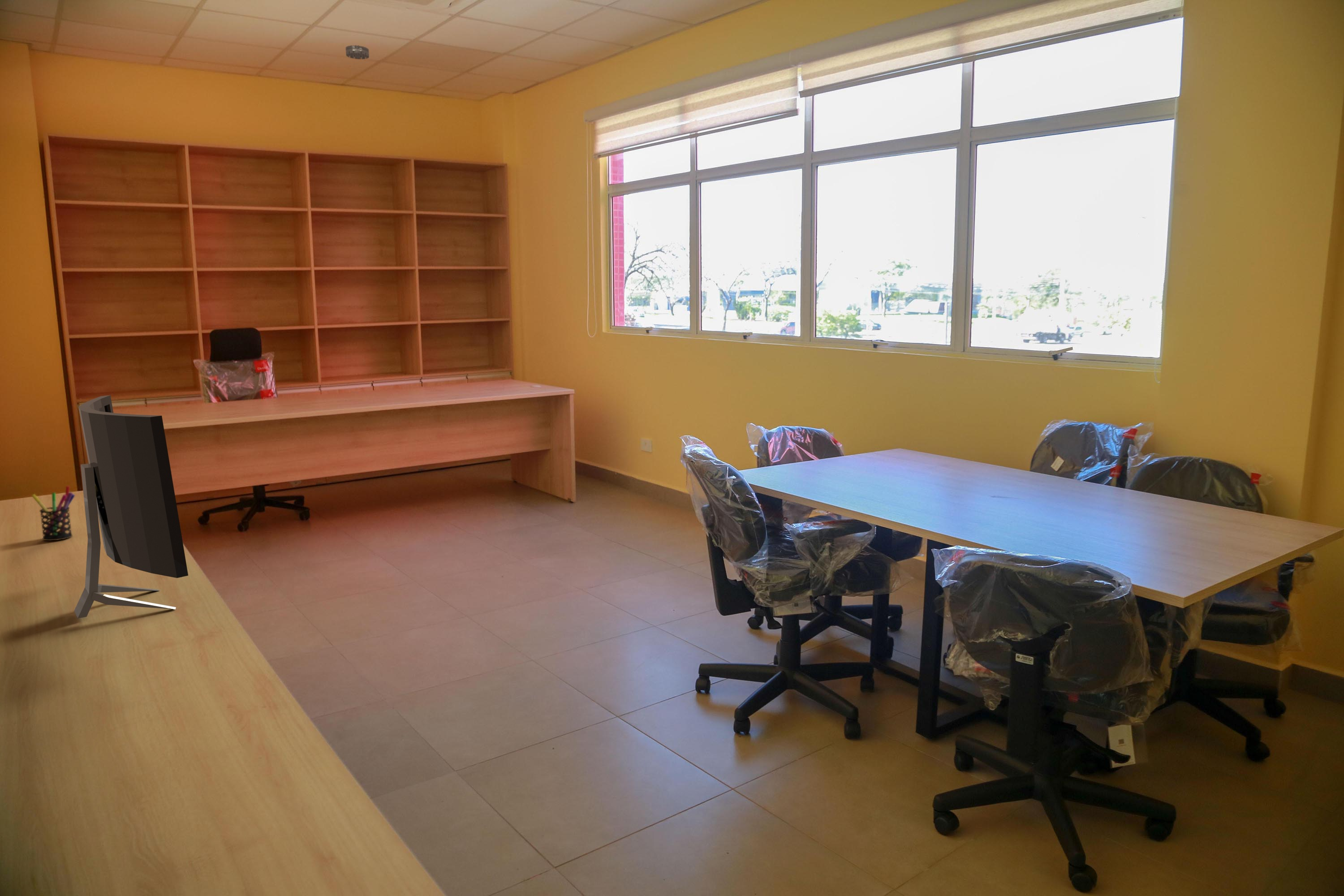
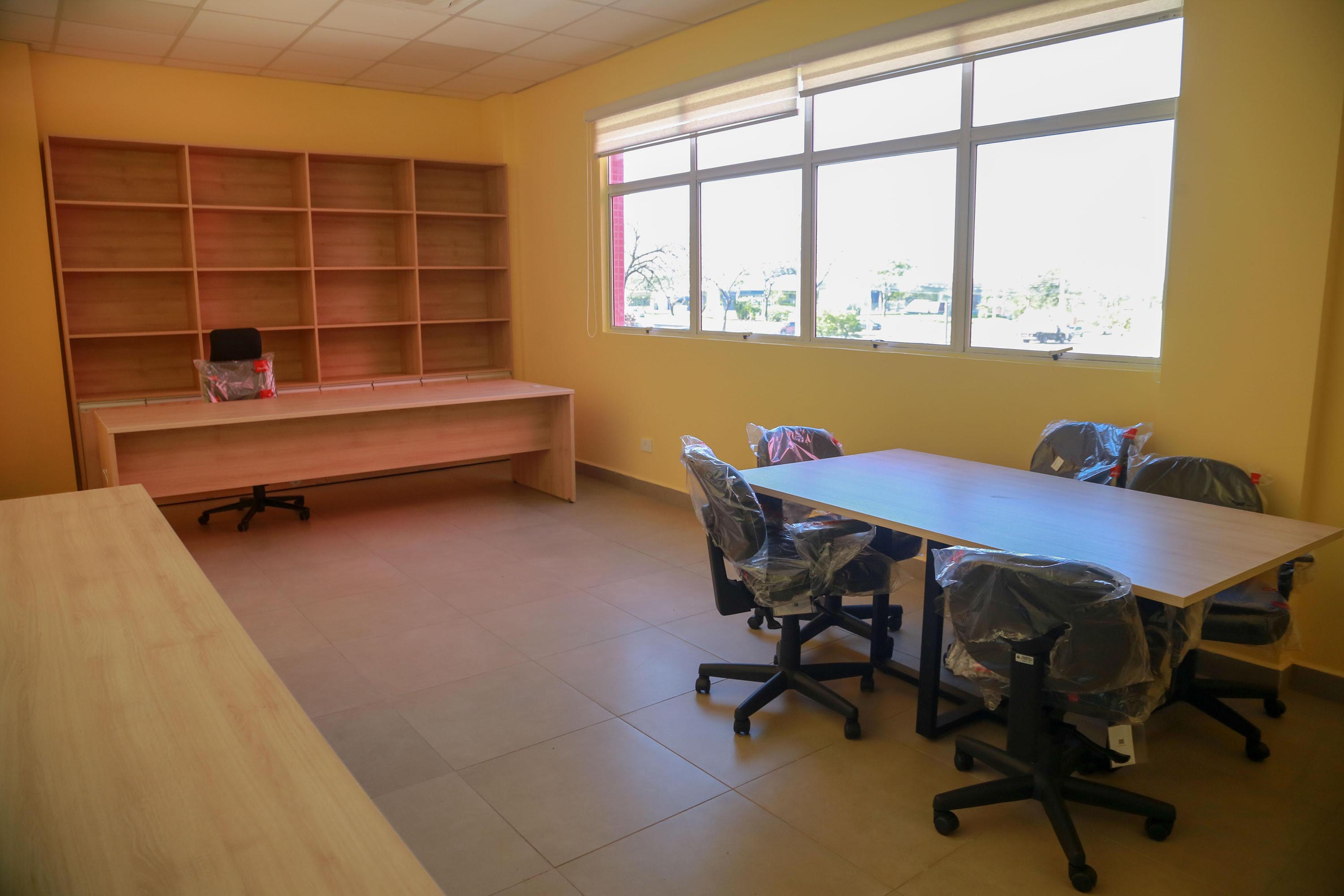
- smoke detector [345,45,370,60]
- pen holder [31,486,75,541]
- monitor [74,395,189,619]
